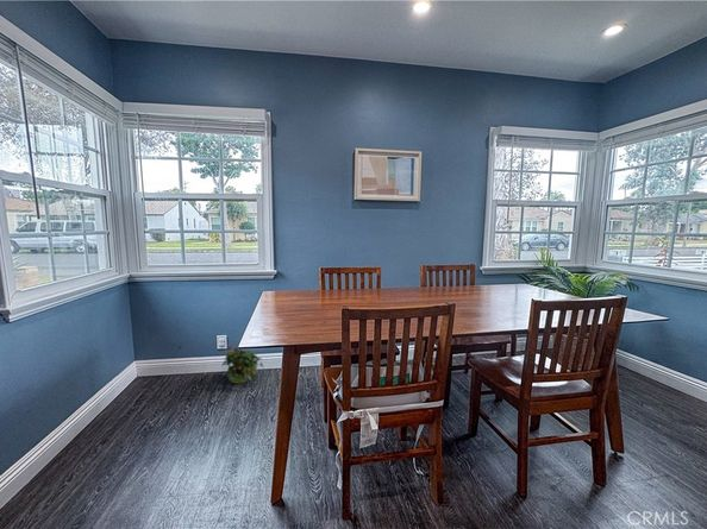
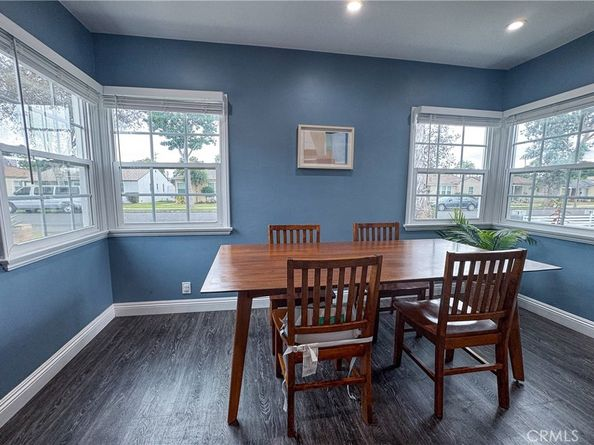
- potted plant [220,345,264,385]
